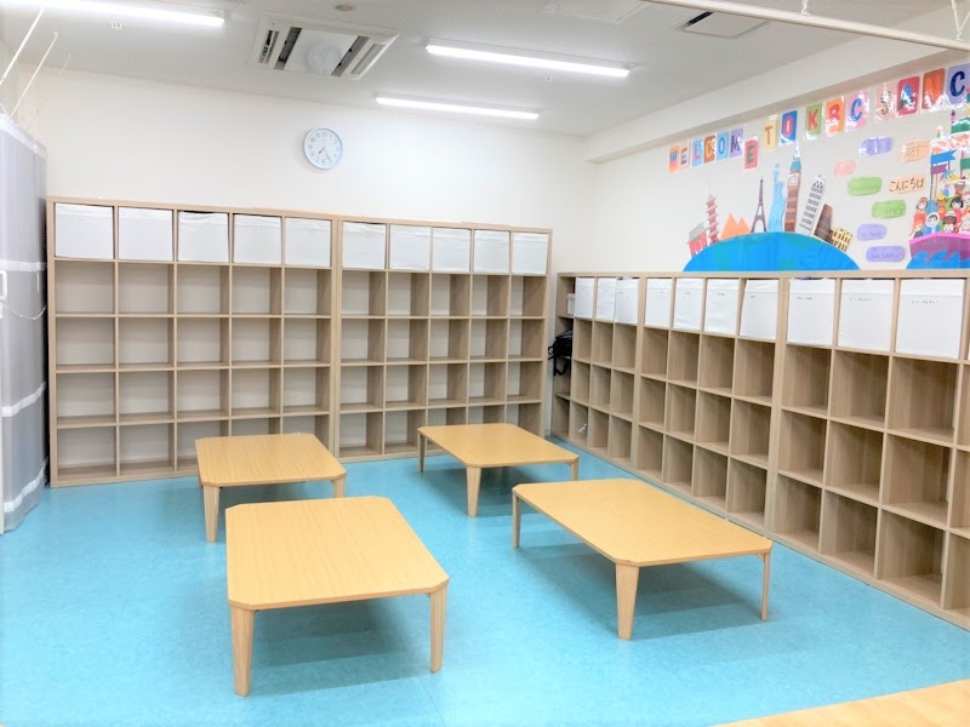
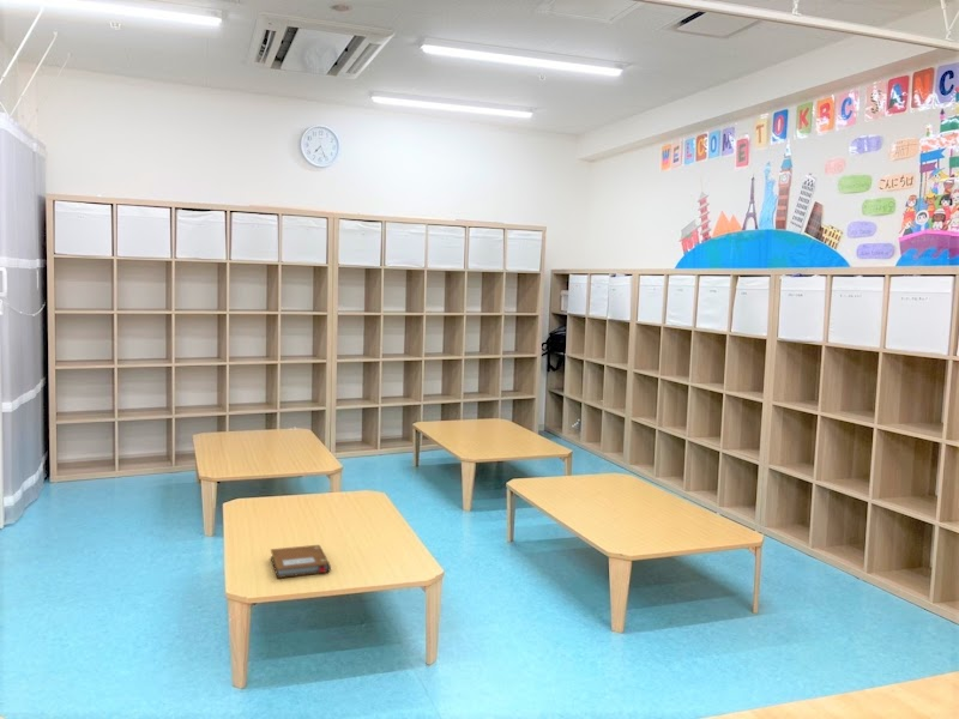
+ notebook [270,544,332,579]
